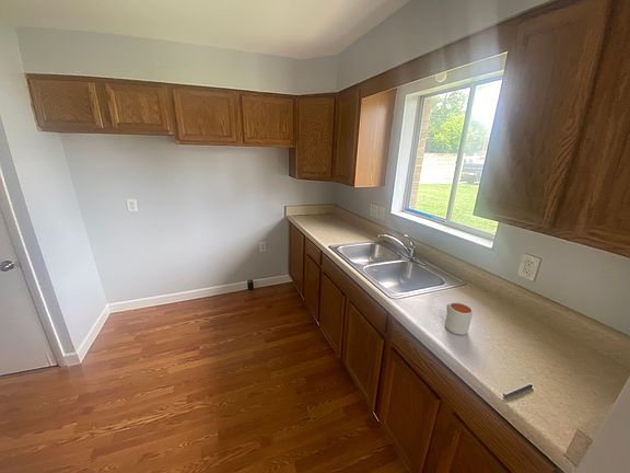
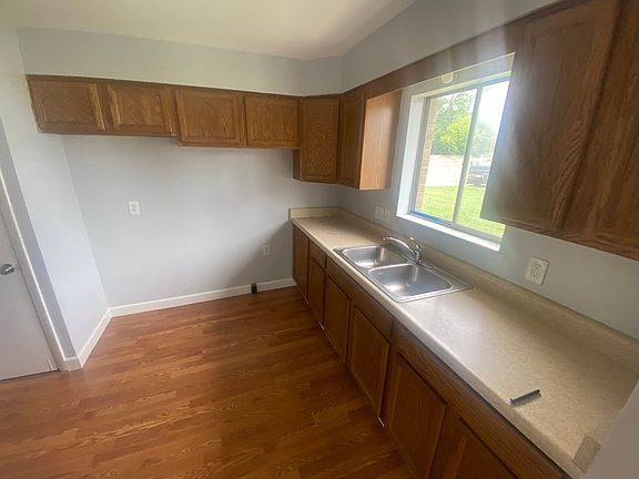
- mug [444,301,474,336]
